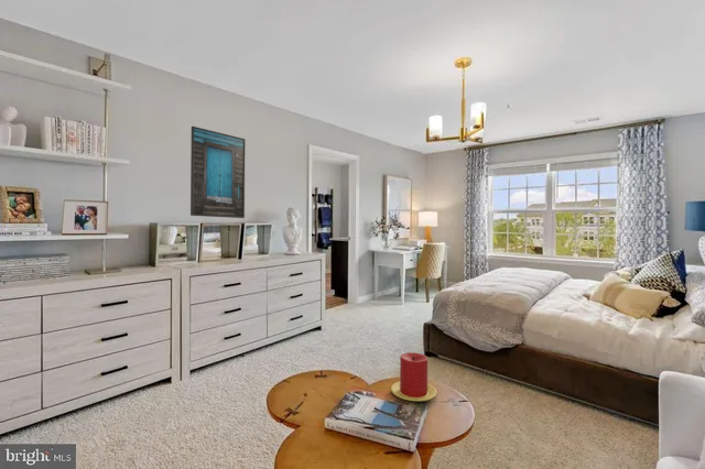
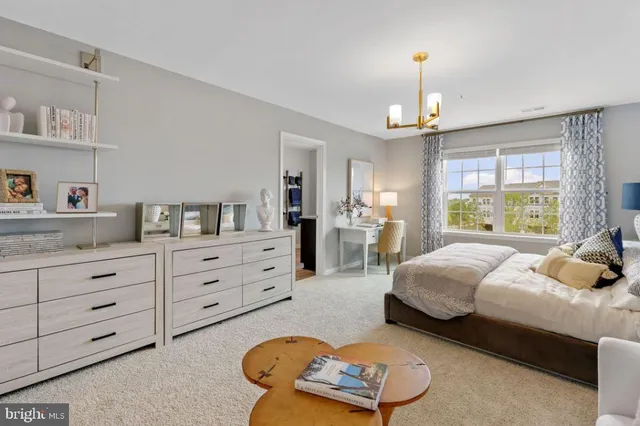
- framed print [189,126,247,219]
- candle [390,351,437,402]
